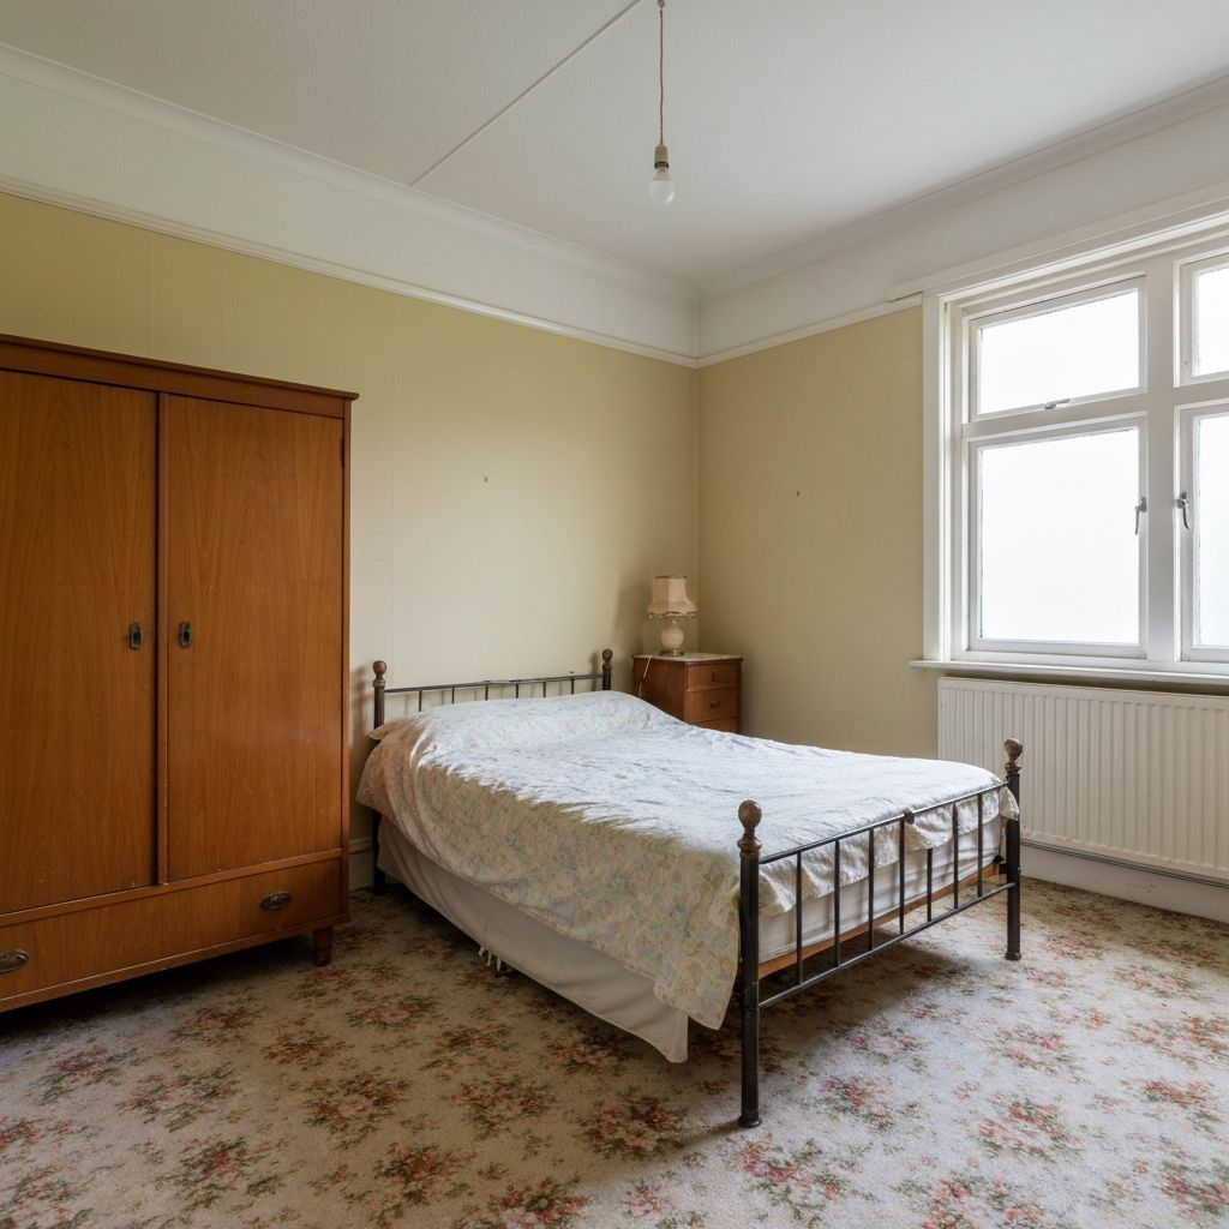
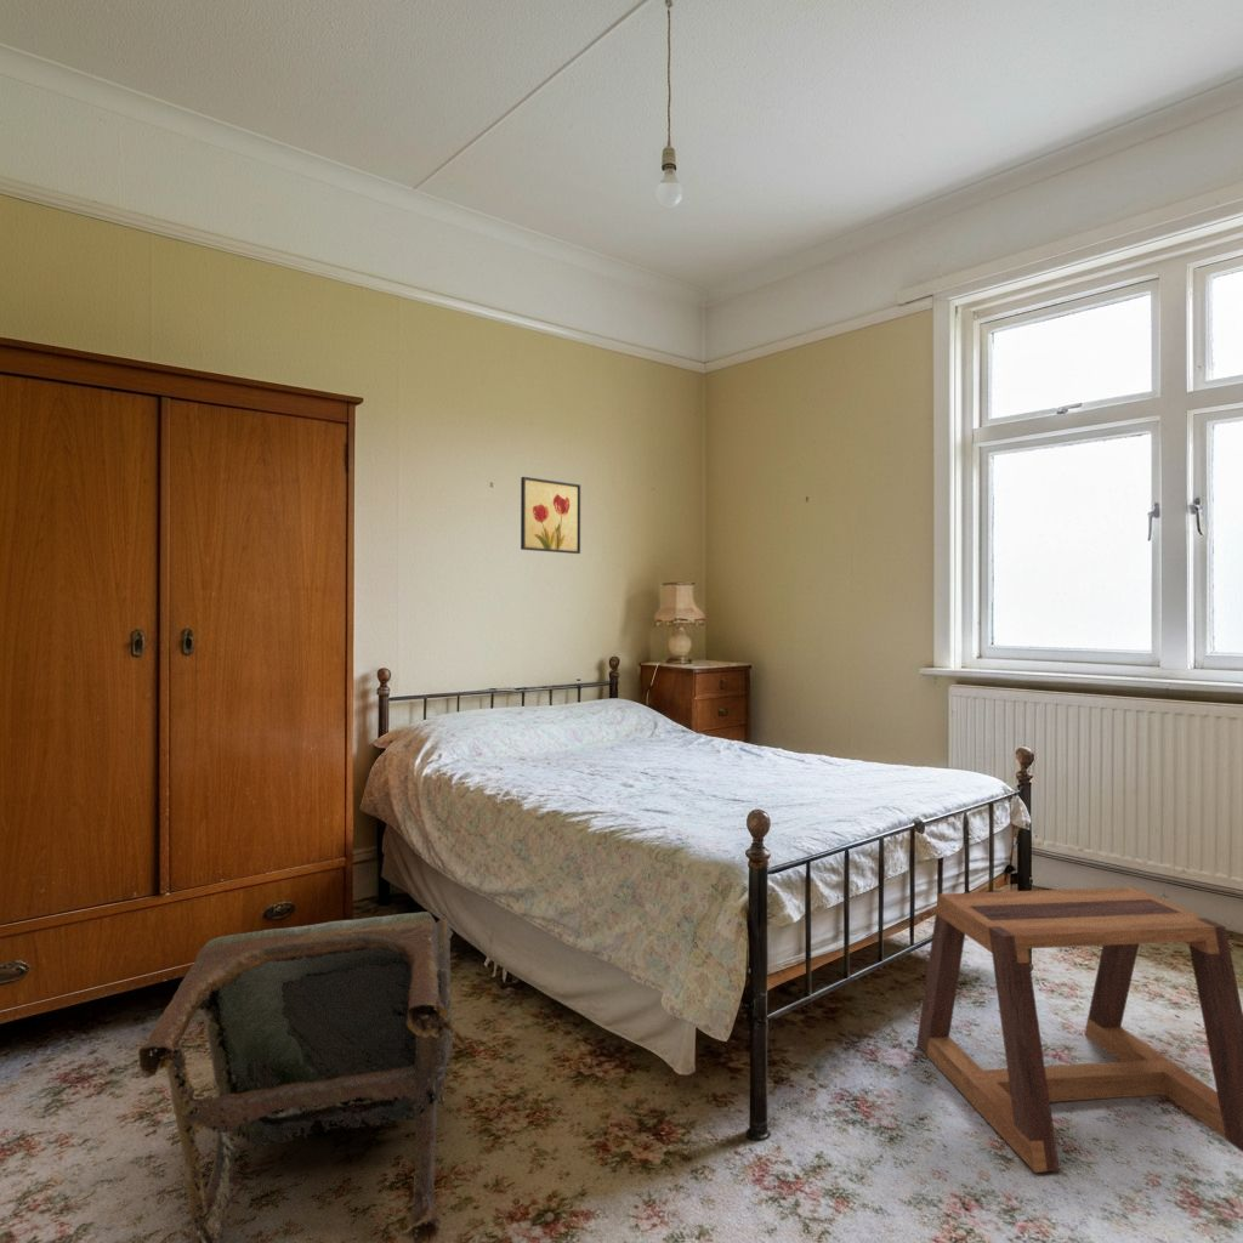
+ wall art [520,476,581,555]
+ stool [915,886,1243,1174]
+ armchair [137,910,470,1243]
